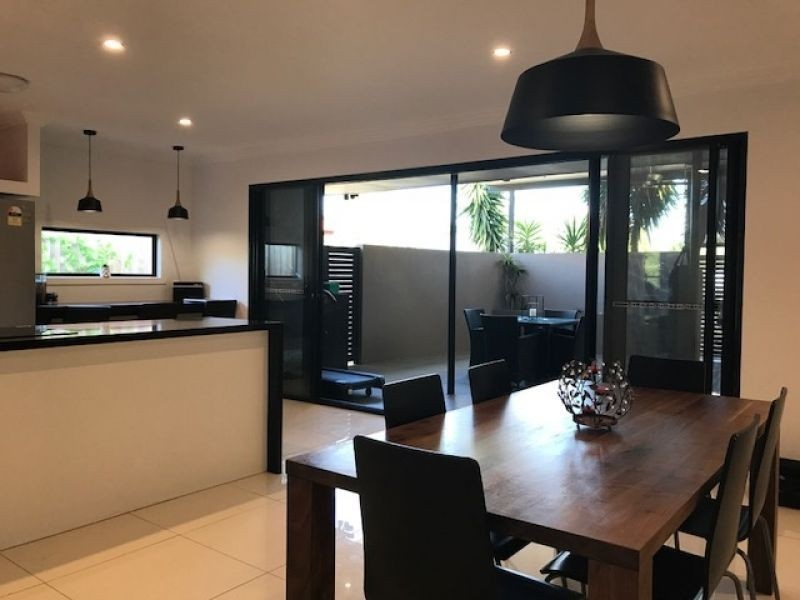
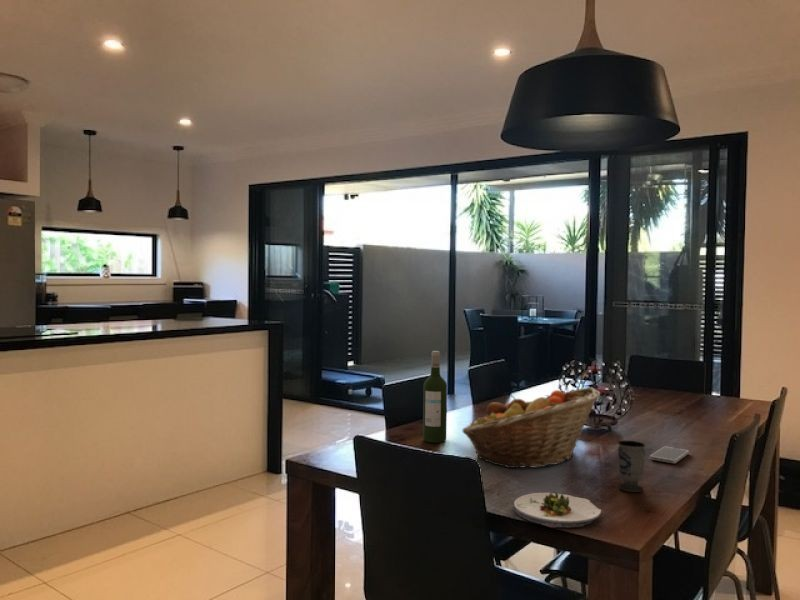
+ smartphone [649,446,690,464]
+ salad plate [513,491,603,529]
+ wine bottle [422,350,448,444]
+ fruit basket [461,386,601,469]
+ cup [617,440,646,493]
